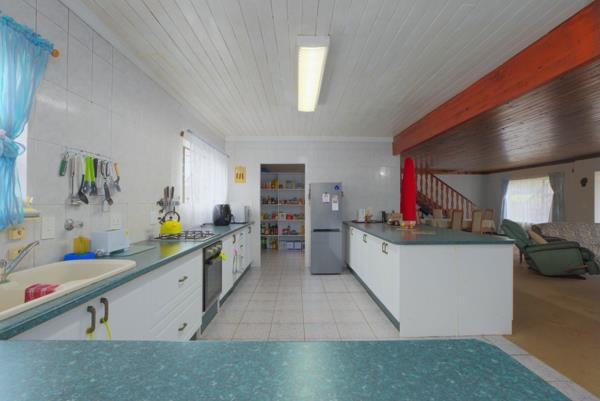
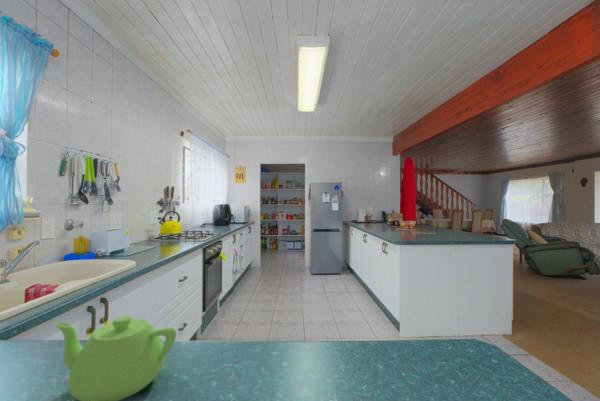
+ teapot [54,315,177,401]
